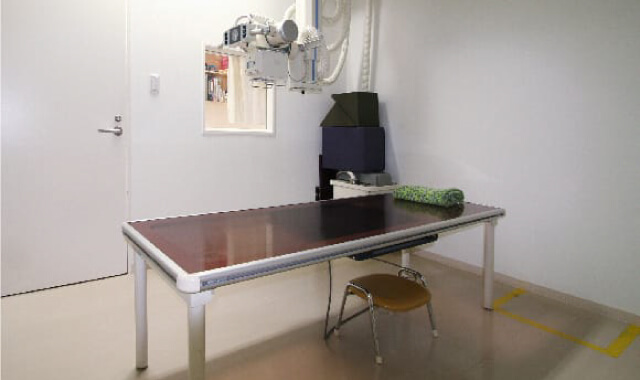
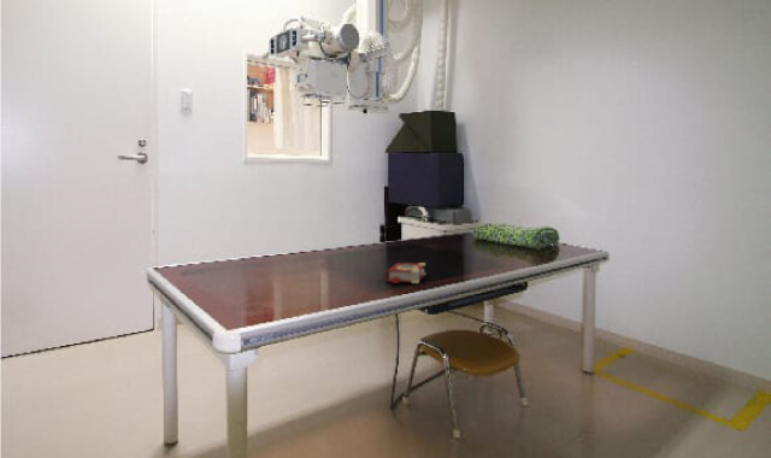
+ book [384,262,426,284]
